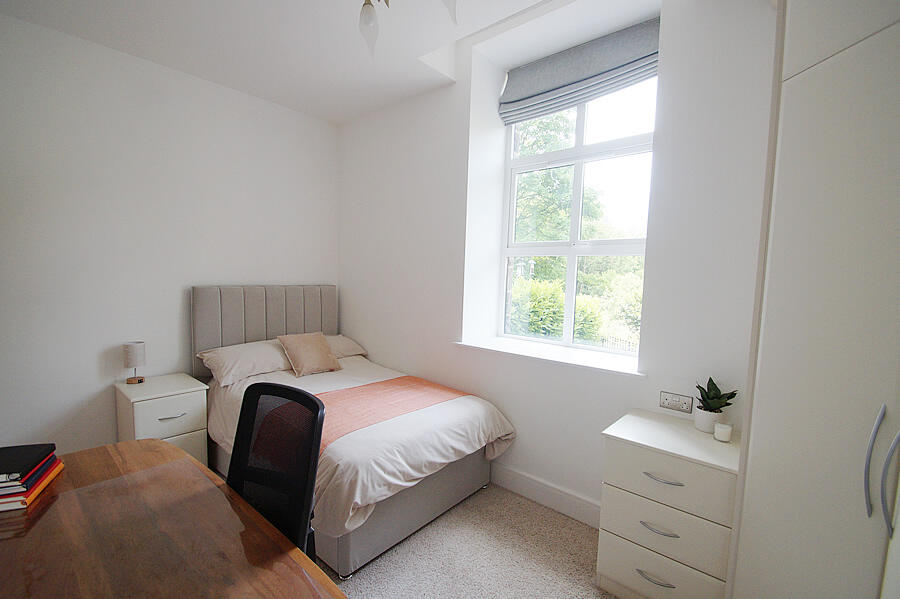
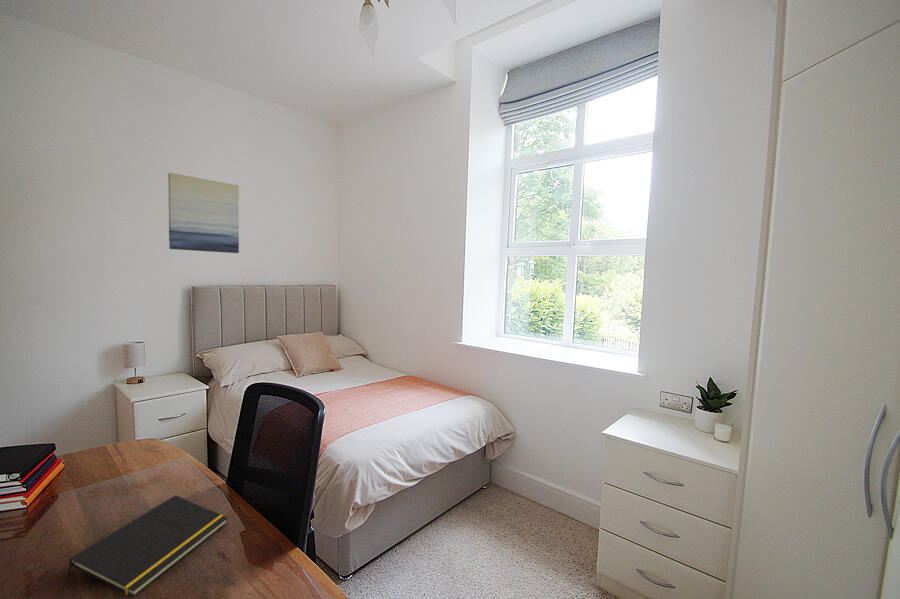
+ wall art [167,172,240,254]
+ notepad [65,494,229,598]
